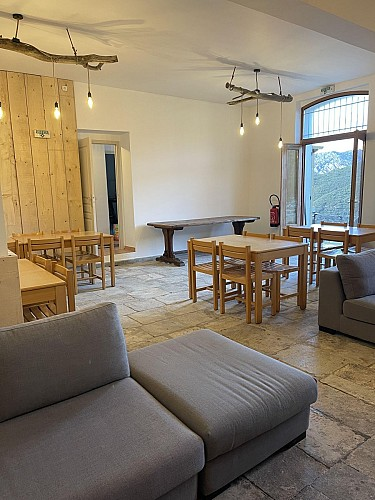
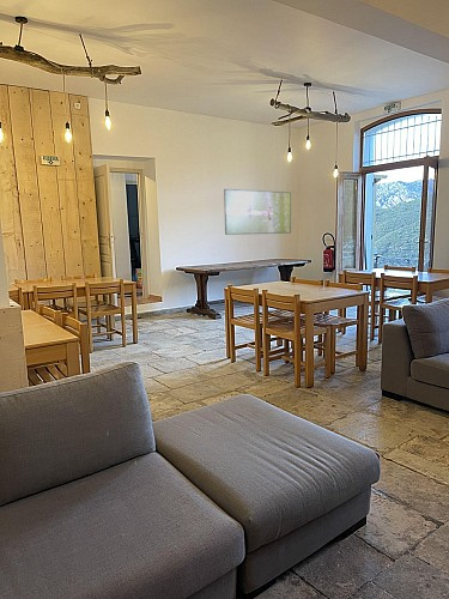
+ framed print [223,188,292,236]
